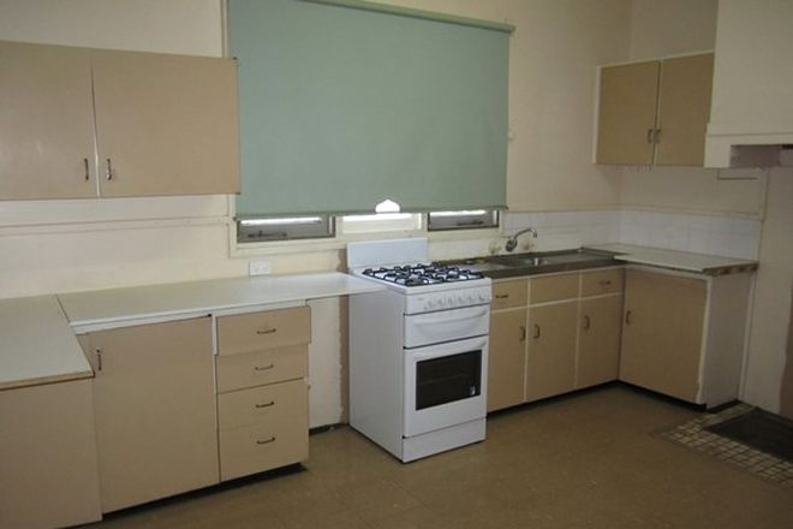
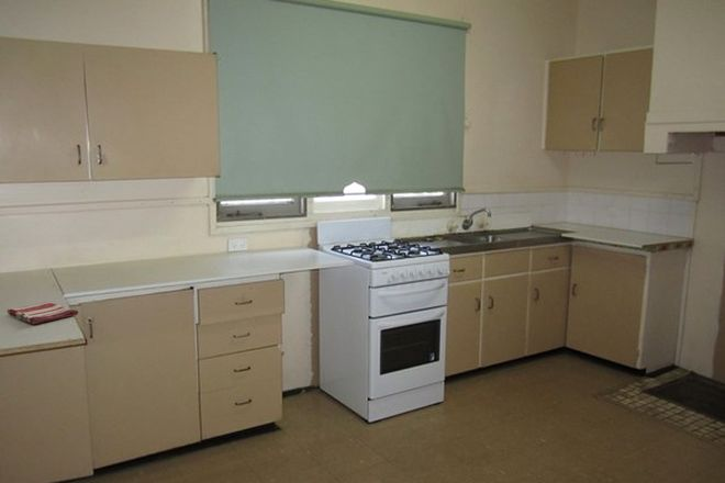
+ dish towel [5,302,79,325]
